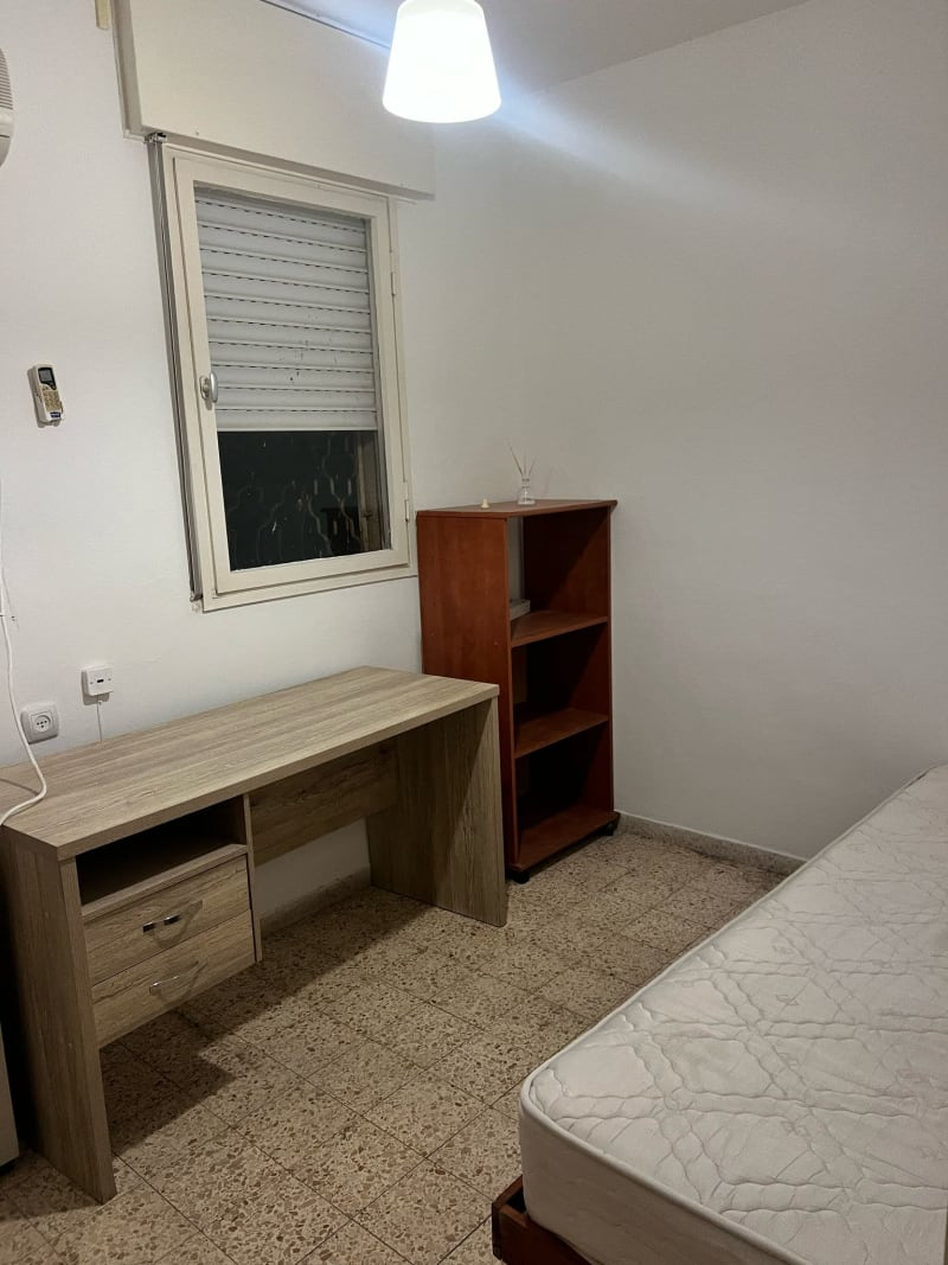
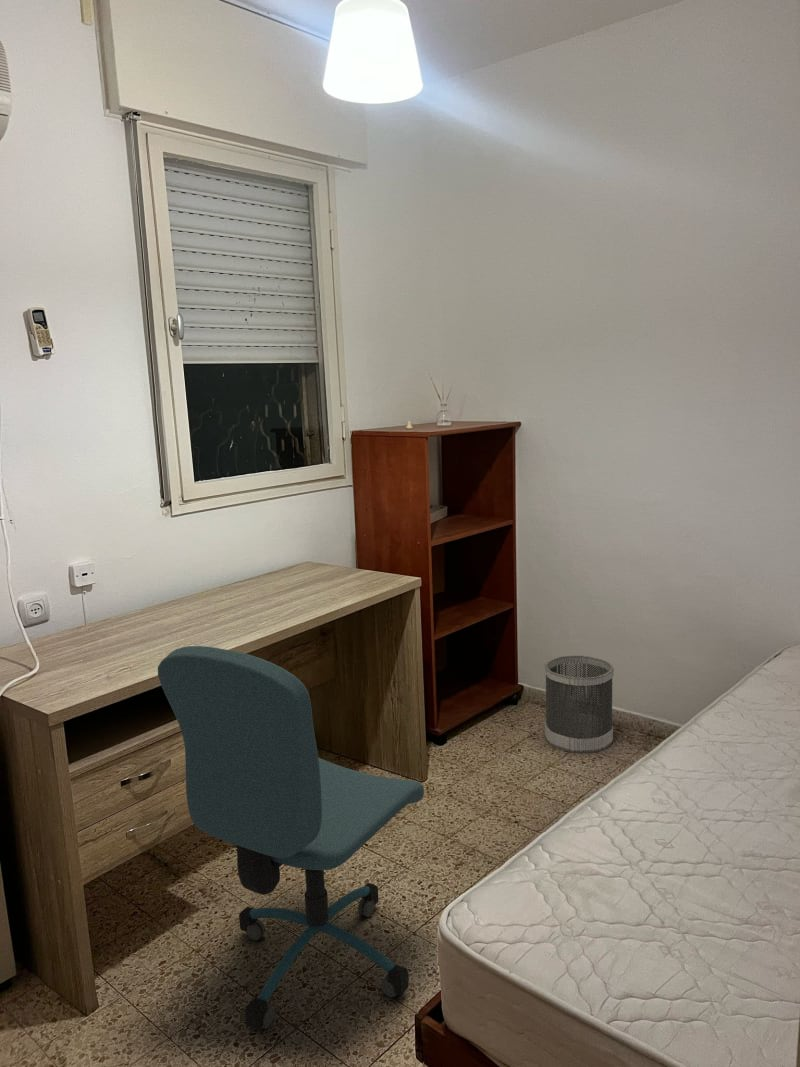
+ wastebasket [544,654,615,754]
+ office chair [157,645,425,1032]
